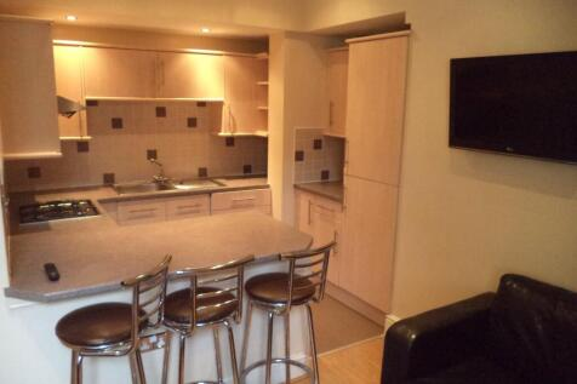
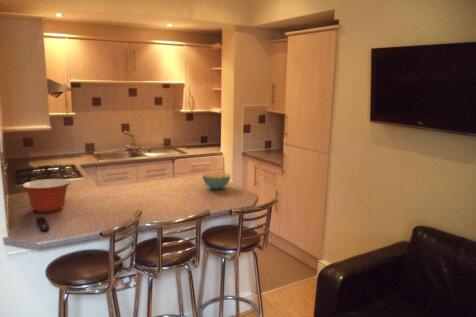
+ mixing bowl [21,178,71,214]
+ cereal bowl [202,172,231,190]
